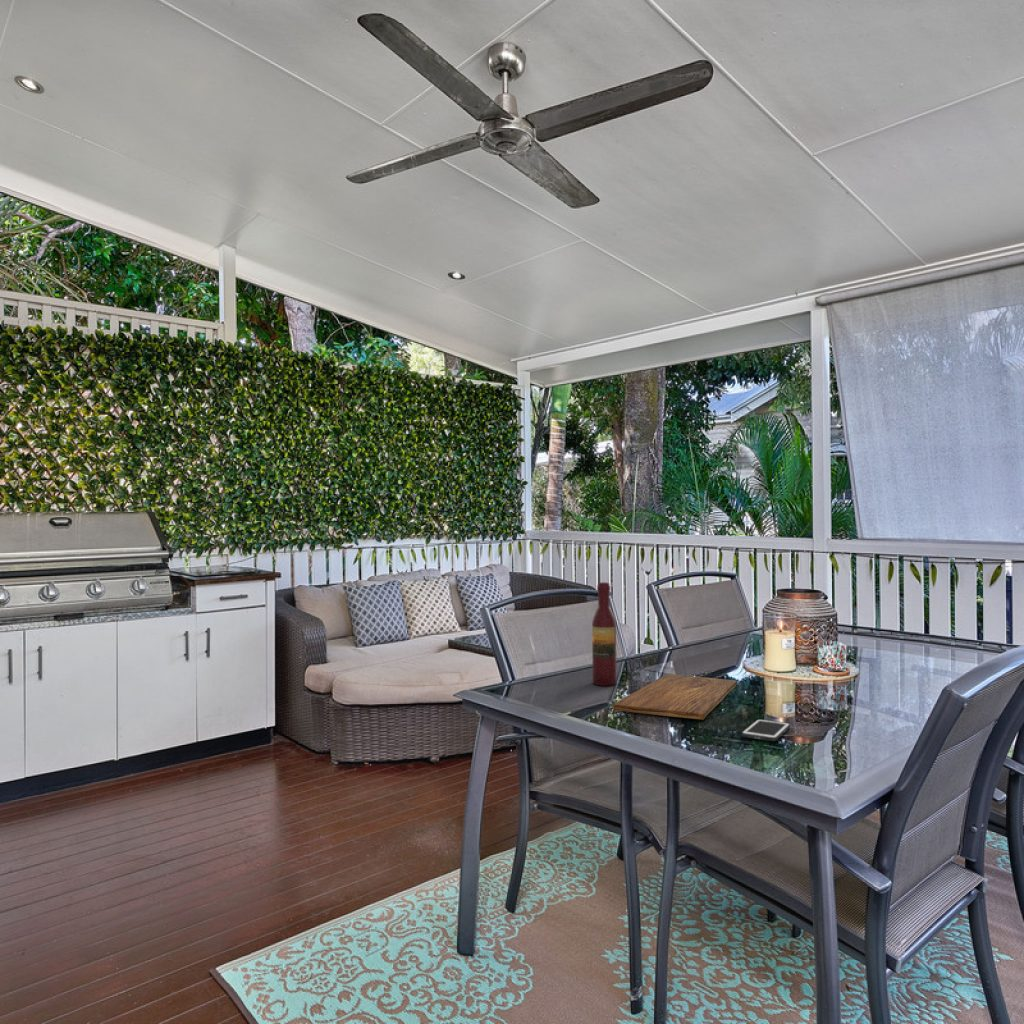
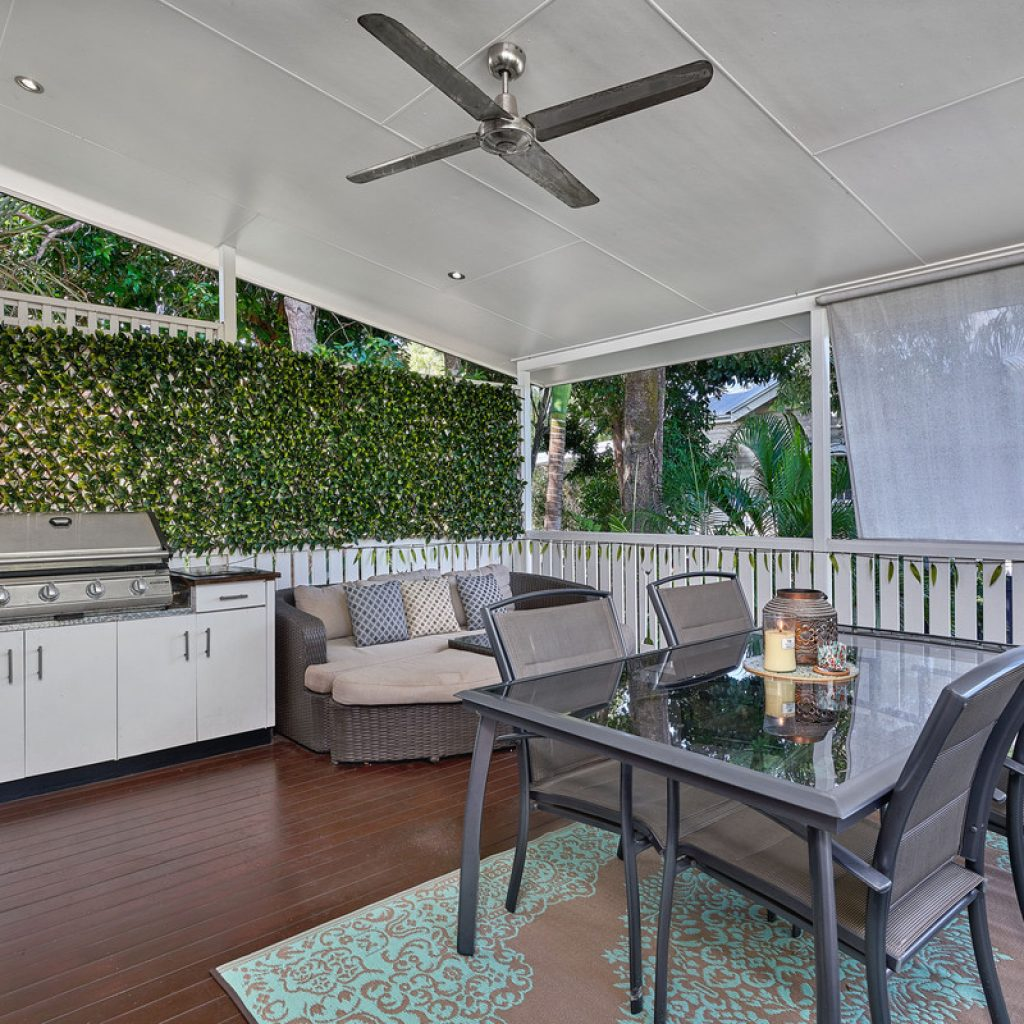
- wine bottle [591,581,617,687]
- cell phone [741,718,791,742]
- cutting board [612,673,737,721]
